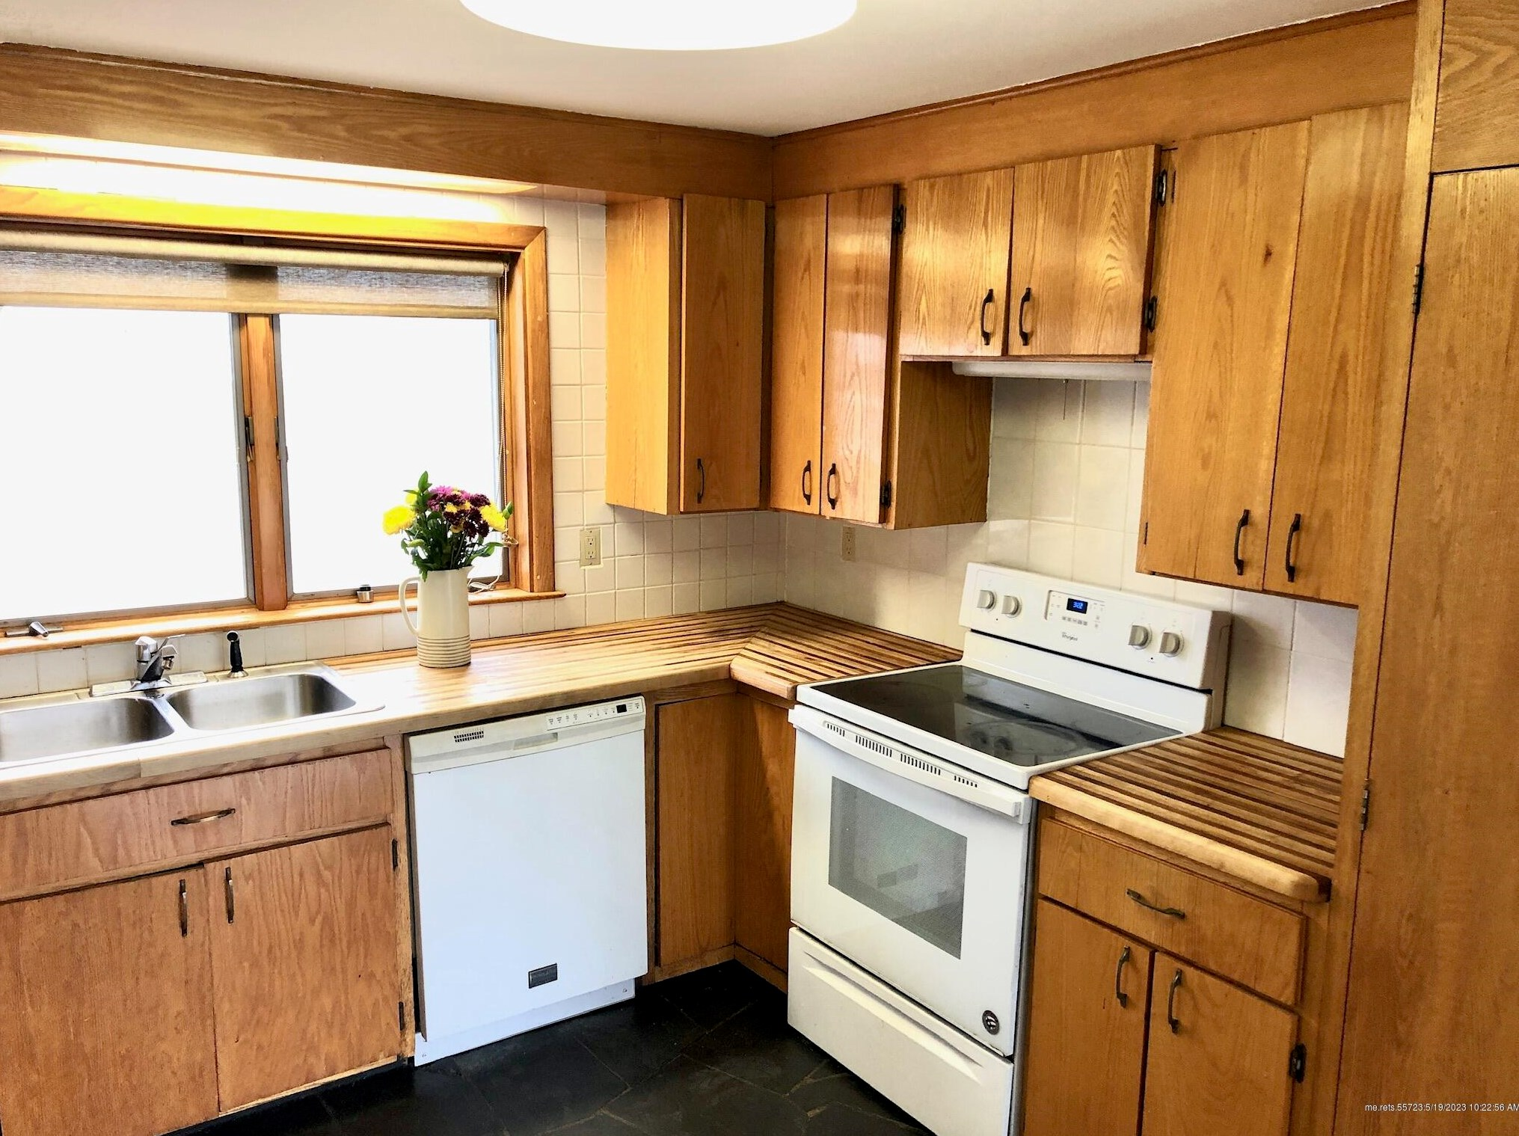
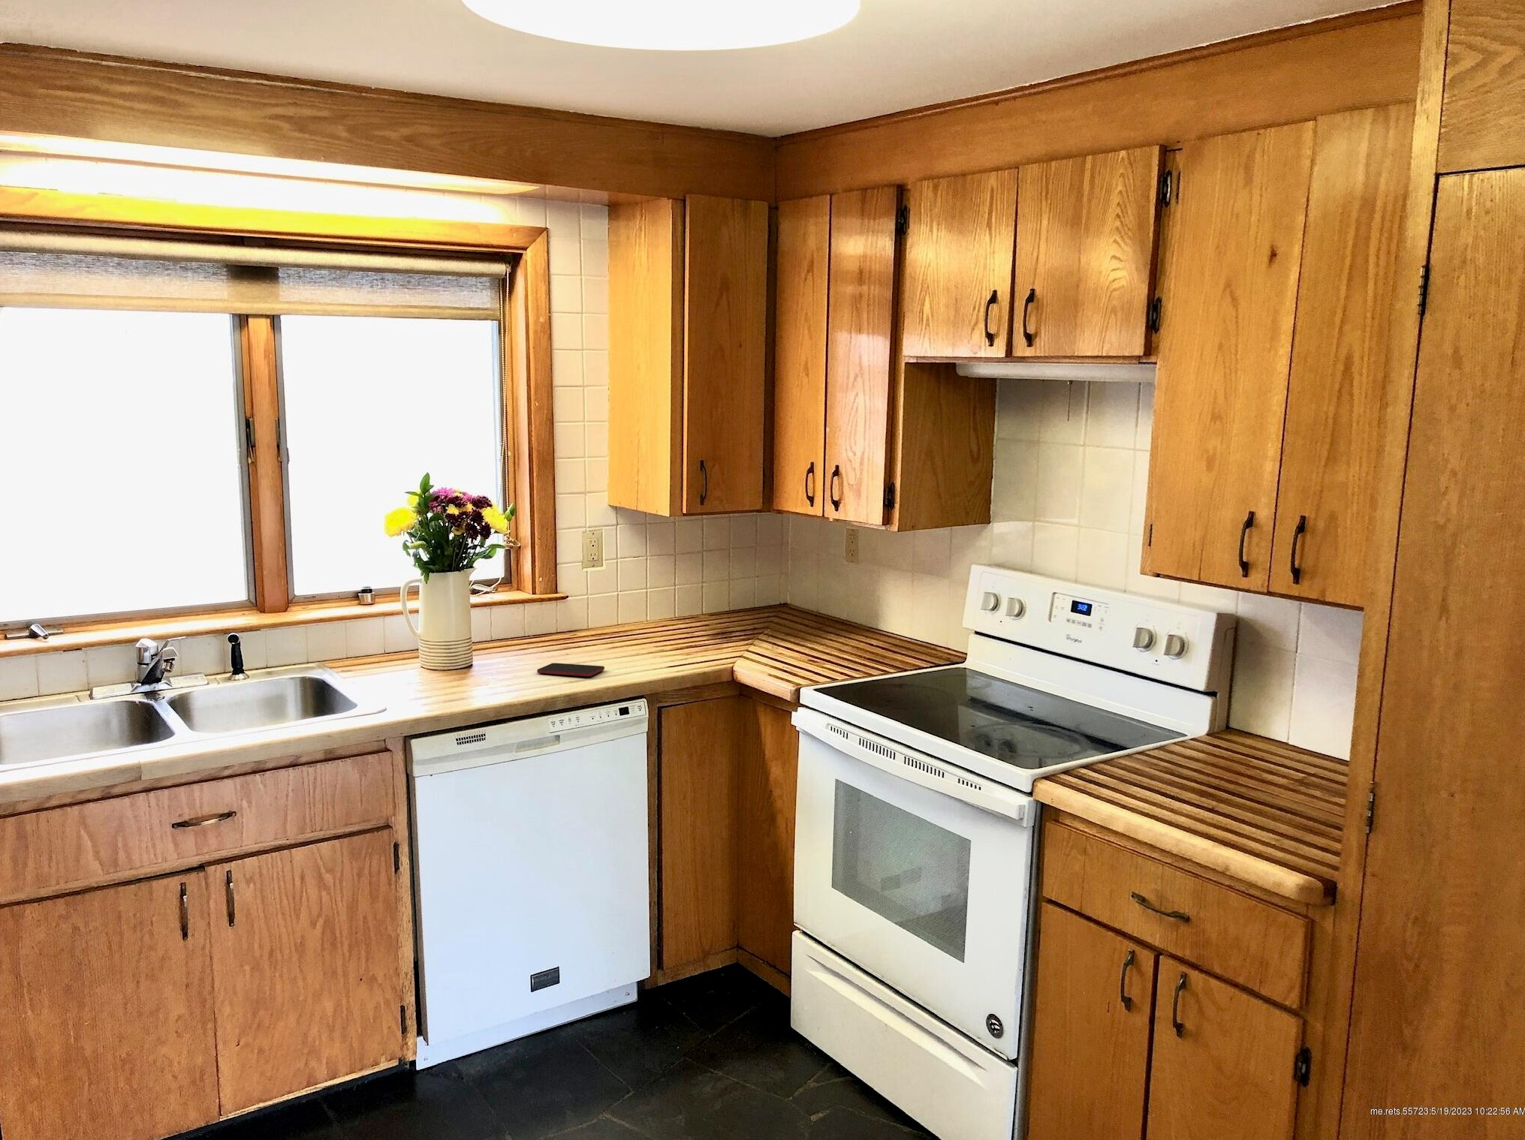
+ smartphone [537,662,605,677]
